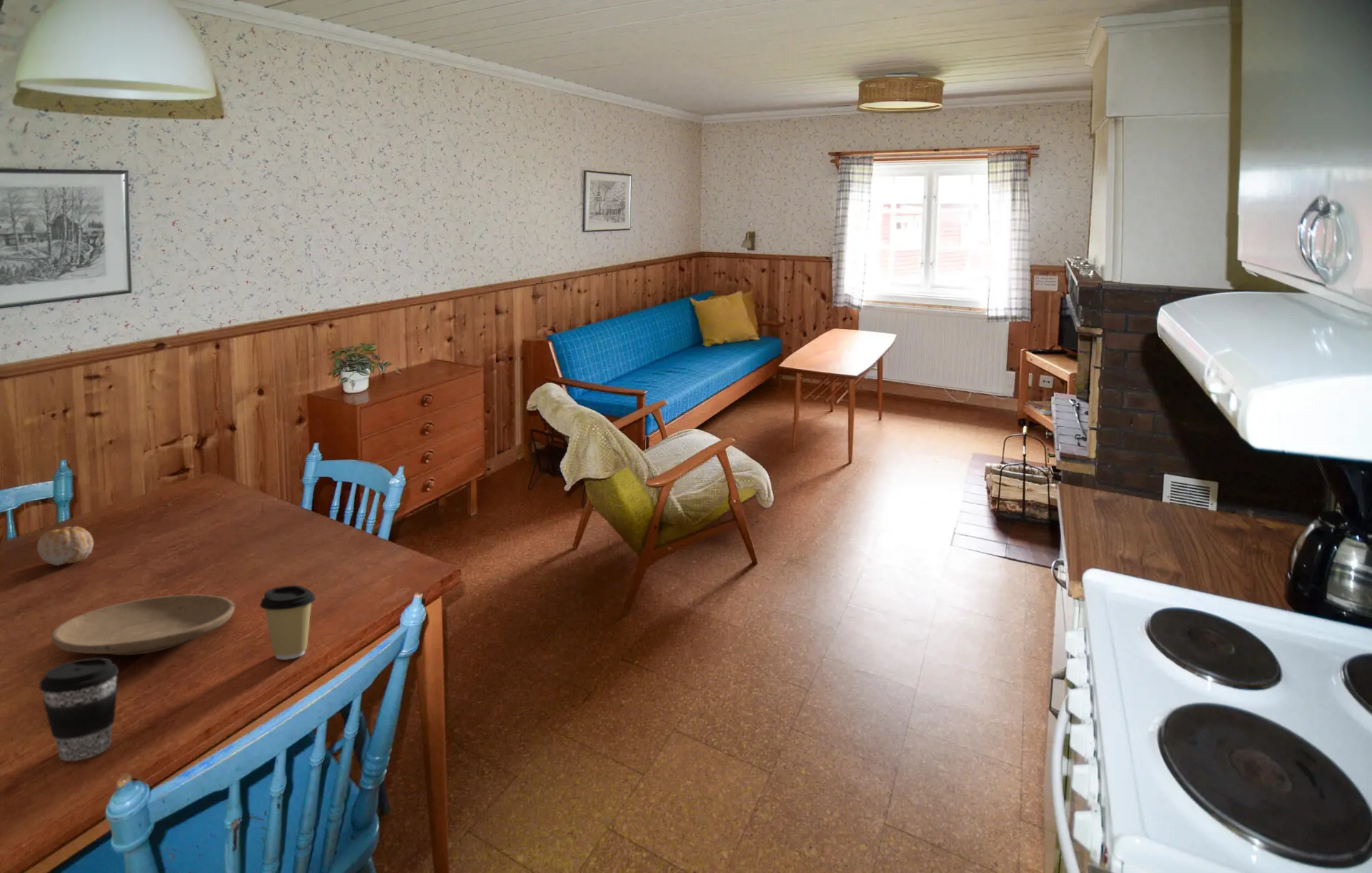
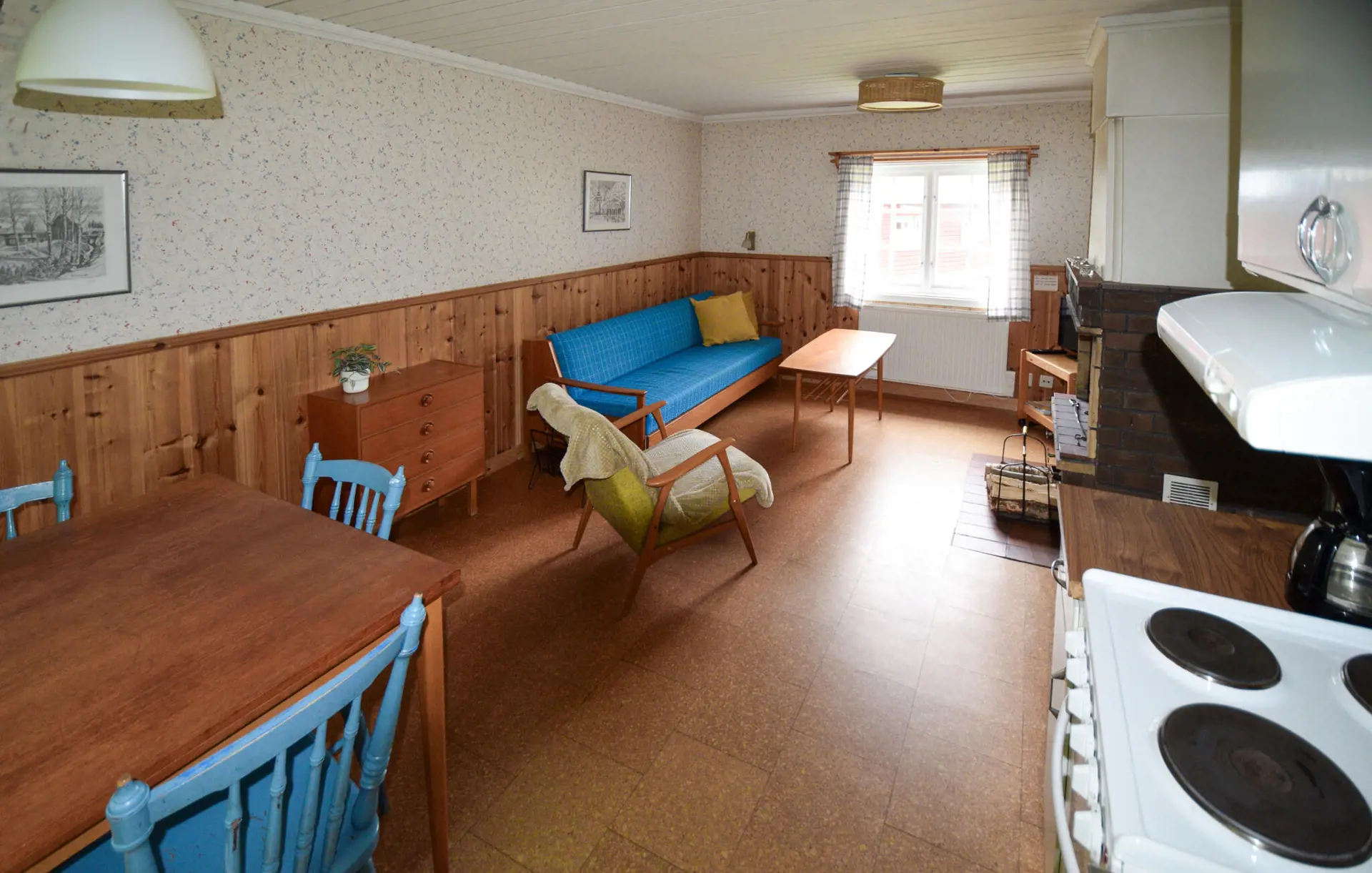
- coffee cup [259,584,316,660]
- plate [51,594,235,656]
- fruit [36,526,94,566]
- coffee cup [39,657,119,761]
